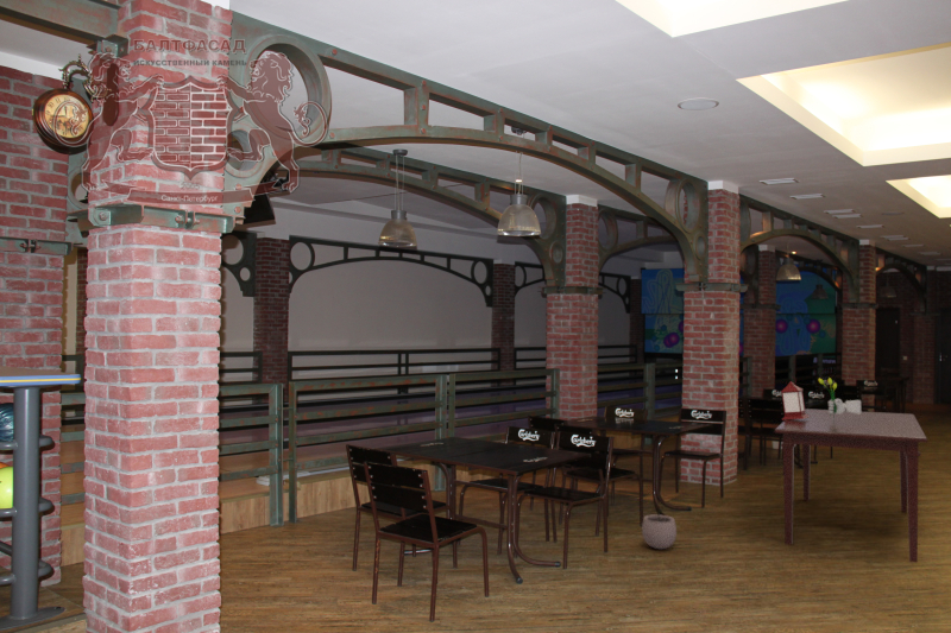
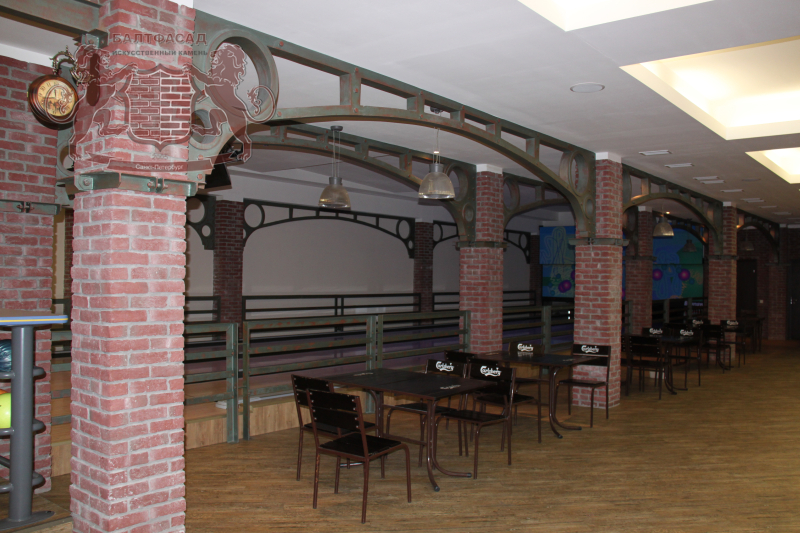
- dining table [774,407,928,564]
- bouquet [817,376,862,418]
- plant pot [641,506,678,550]
- lantern [780,376,810,420]
